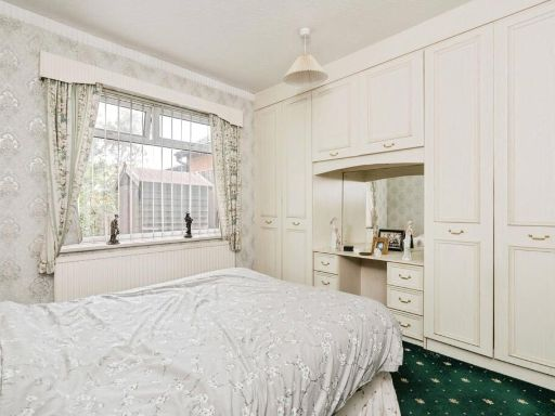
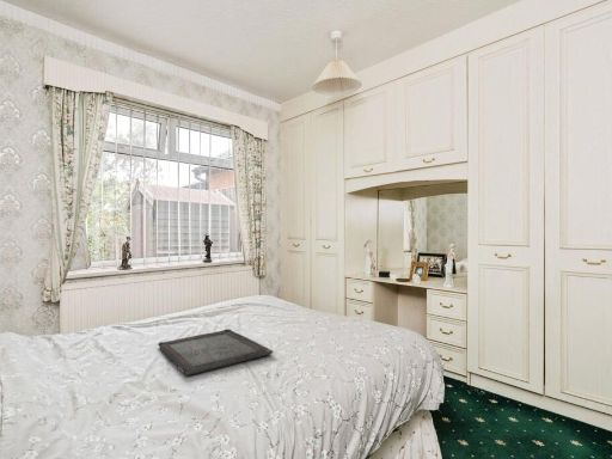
+ serving tray [158,328,274,377]
